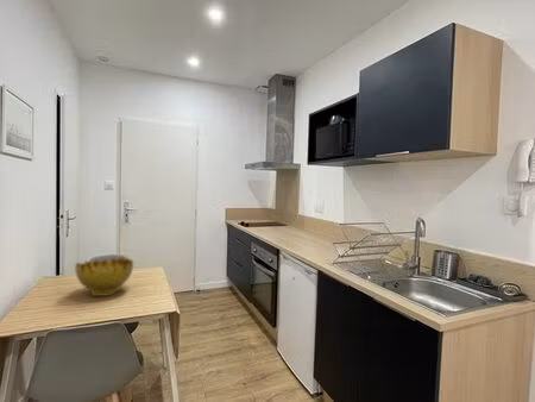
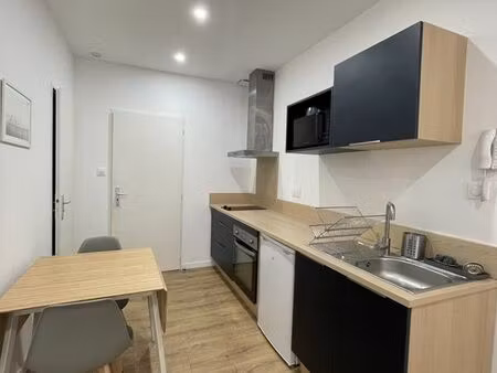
- decorative bowl [74,256,134,297]
